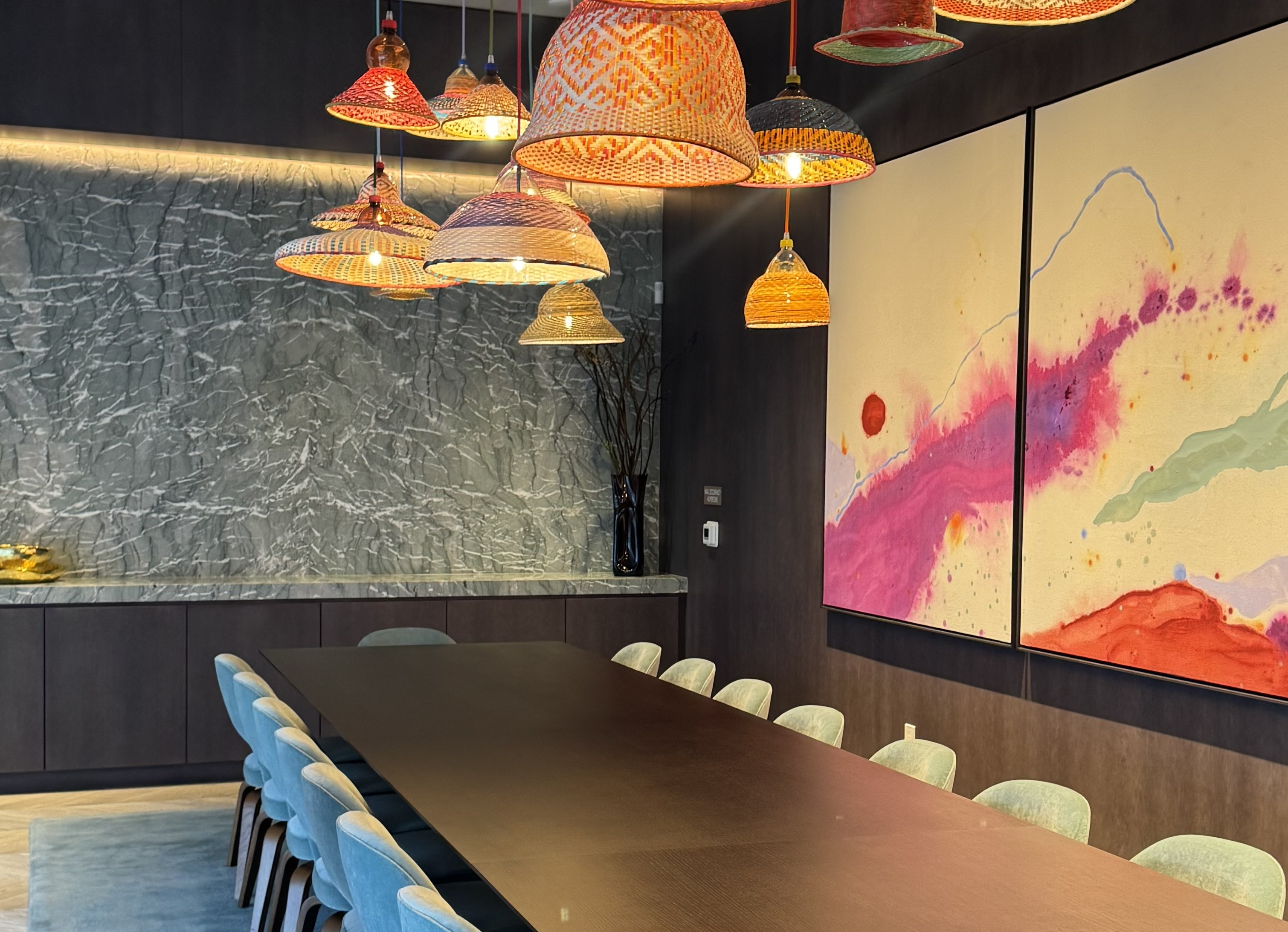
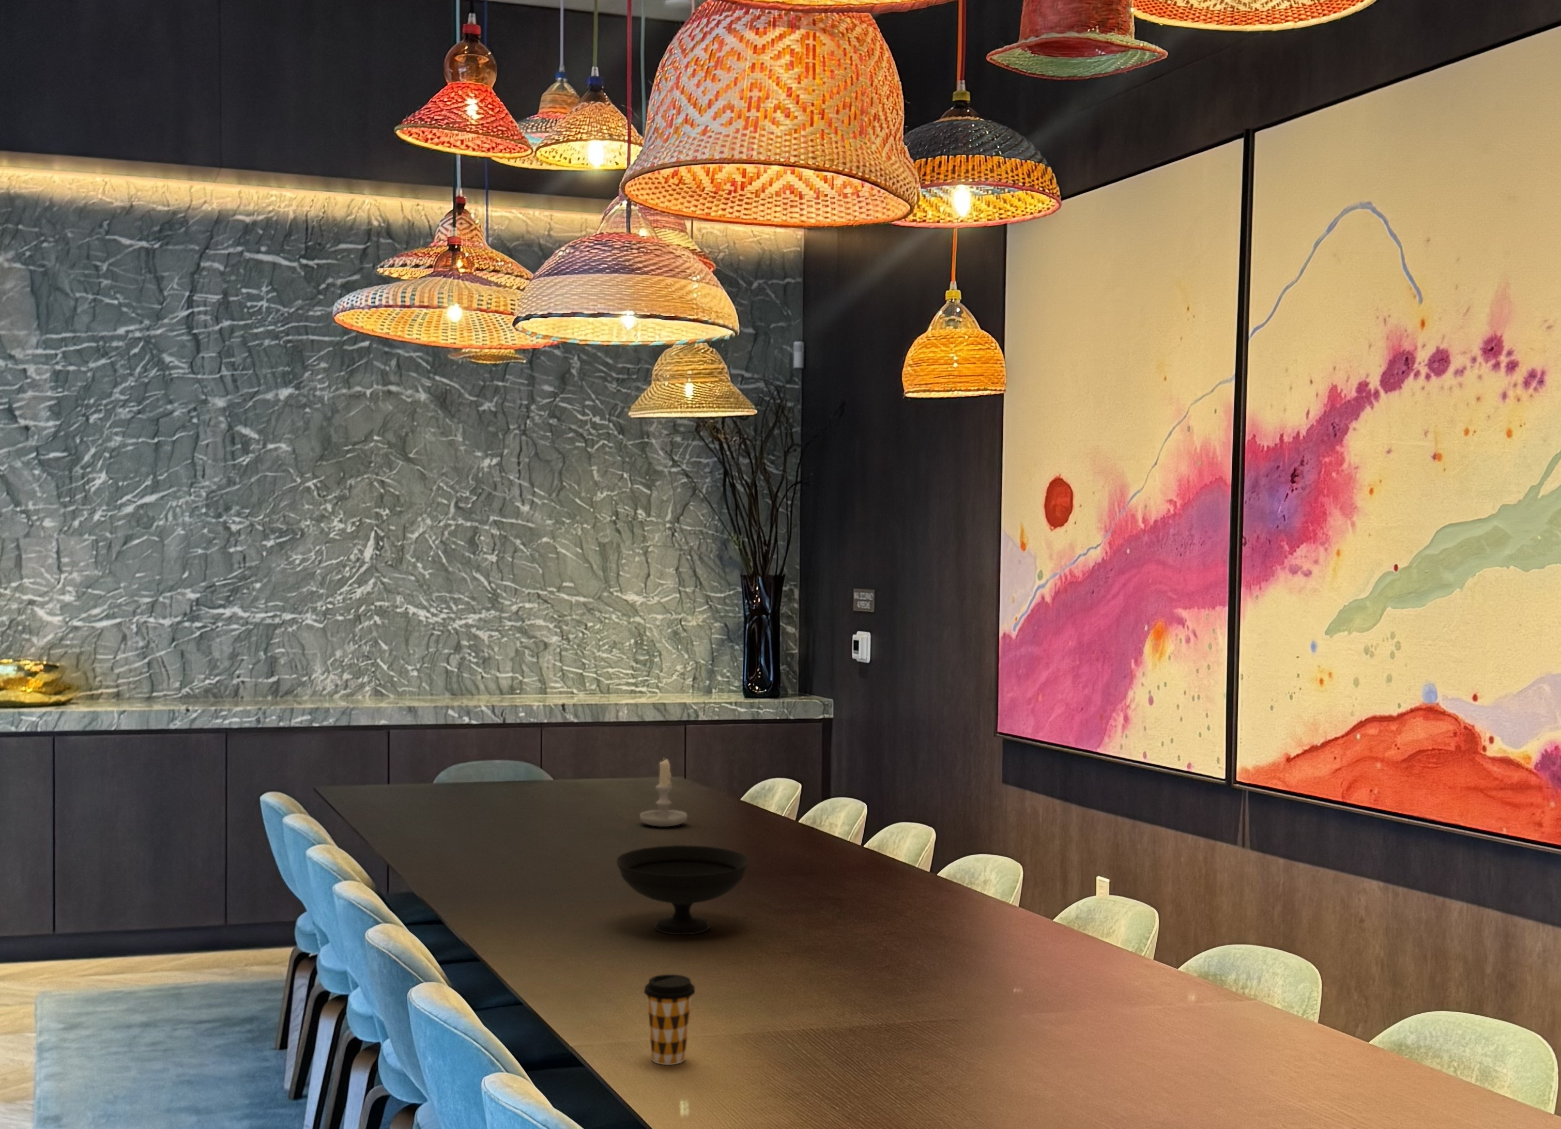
+ candle [640,757,688,827]
+ coffee cup [644,974,696,1066]
+ bowl [616,844,750,935]
